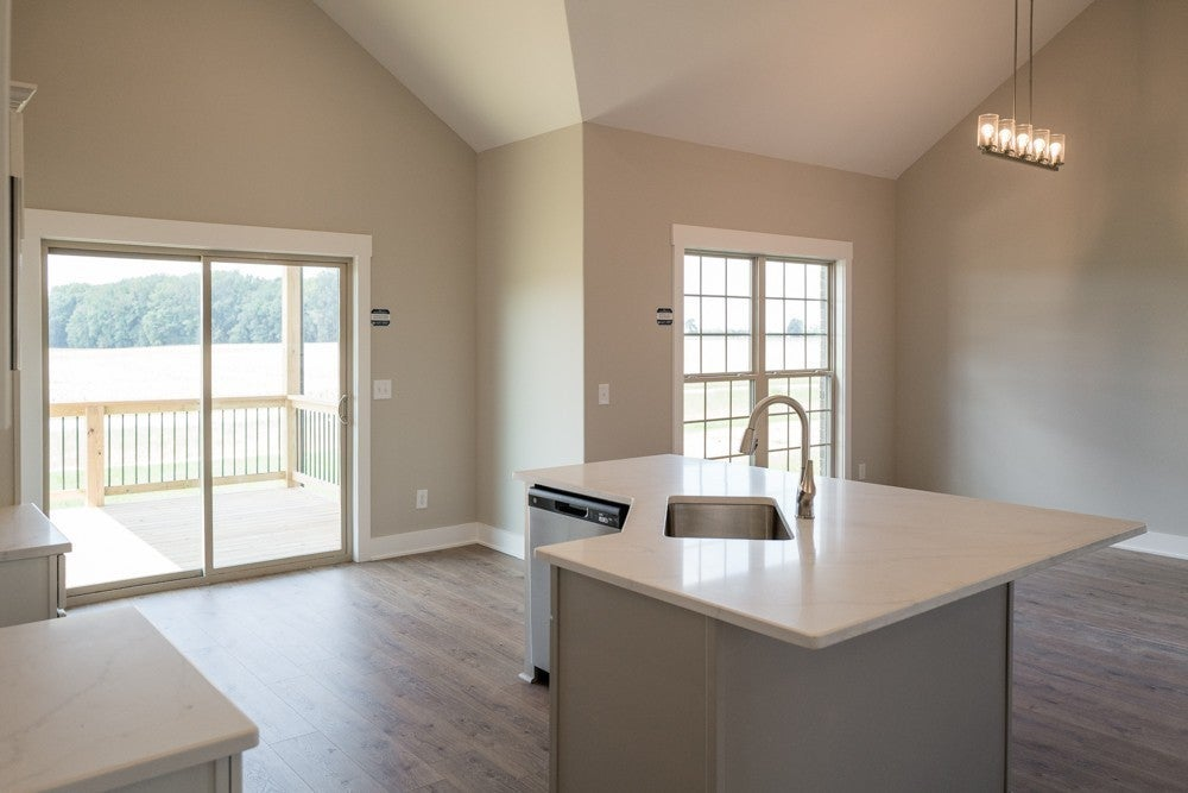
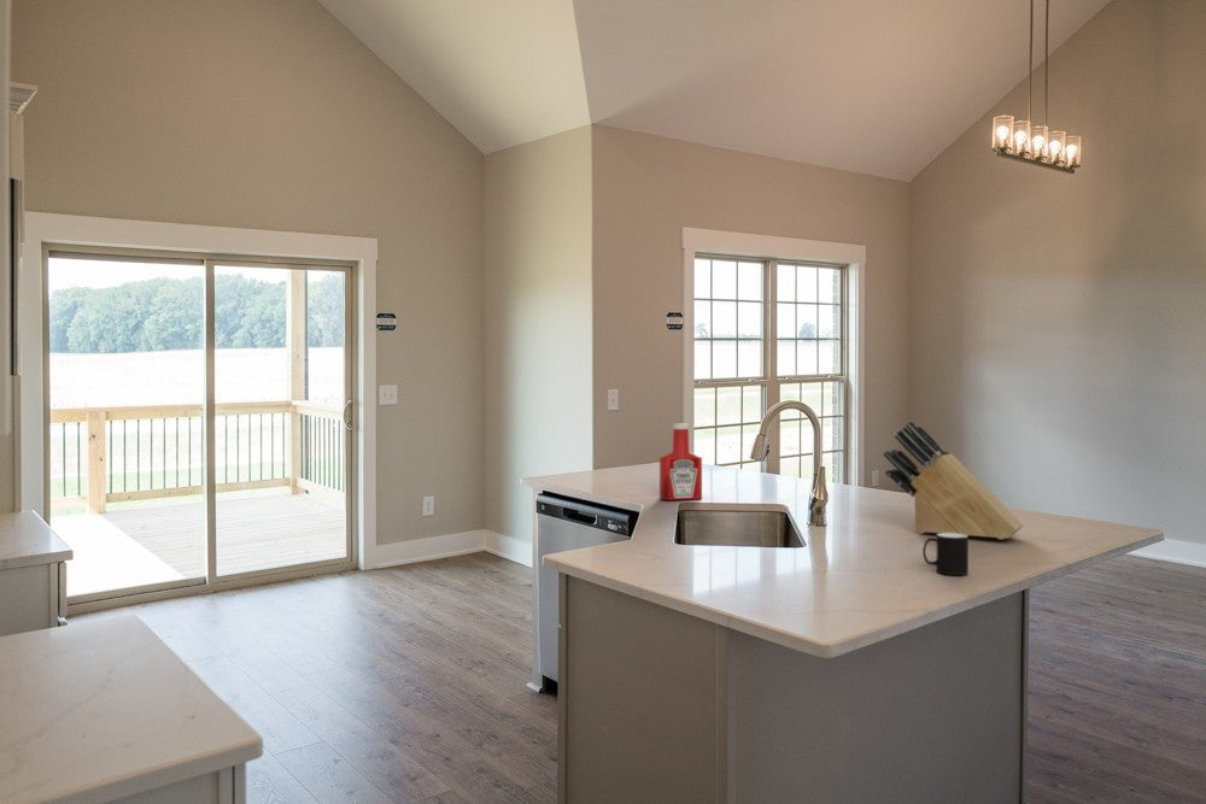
+ knife block [882,419,1024,541]
+ soap bottle [658,423,703,501]
+ cup [921,533,970,576]
